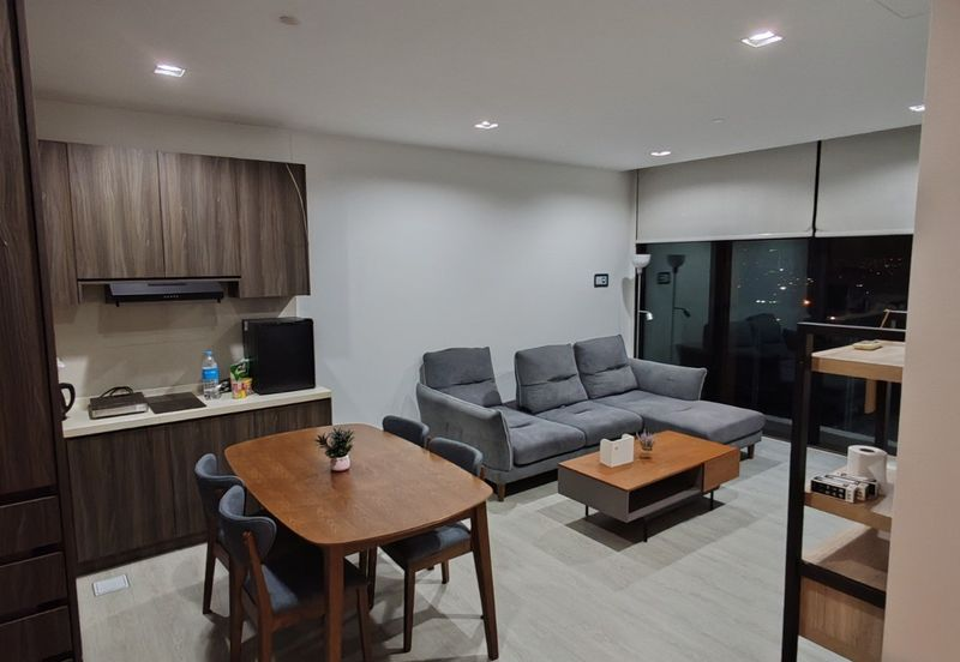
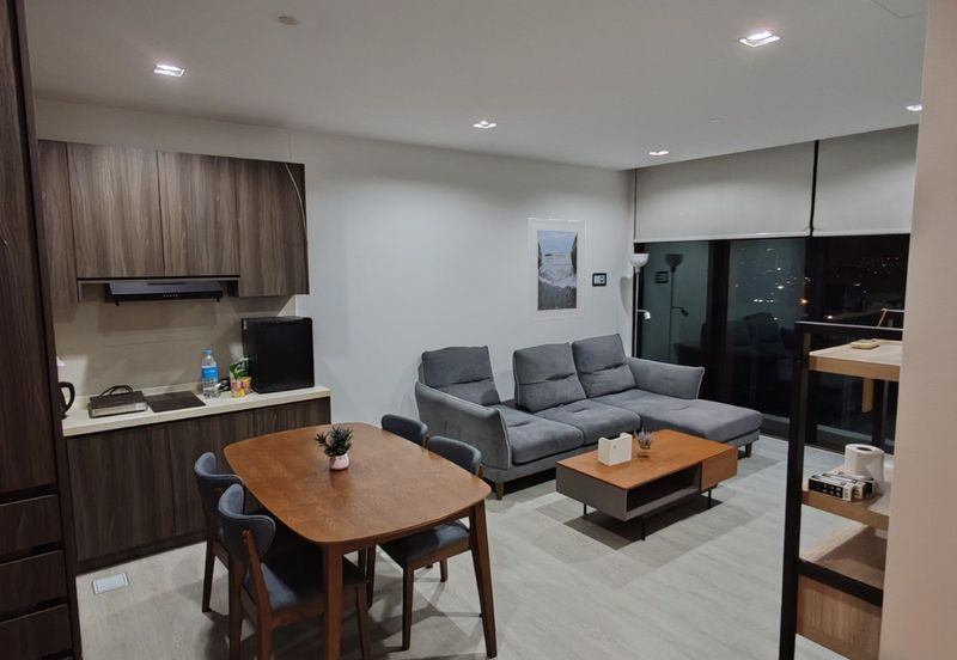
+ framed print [526,218,586,324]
